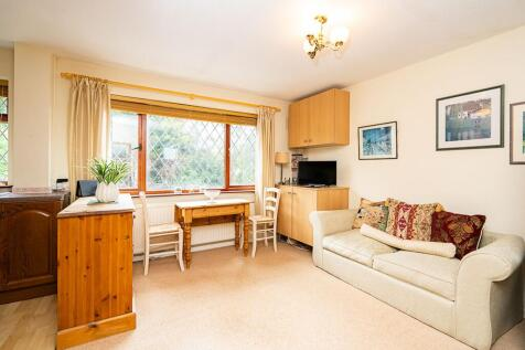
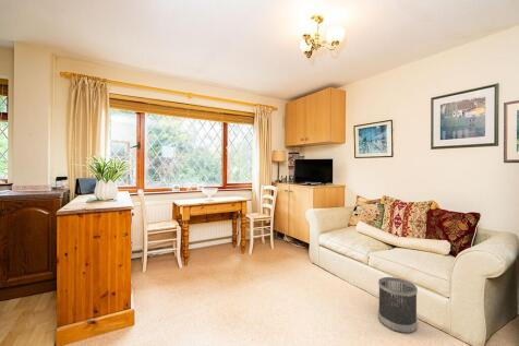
+ wastebasket [377,276,419,334]
